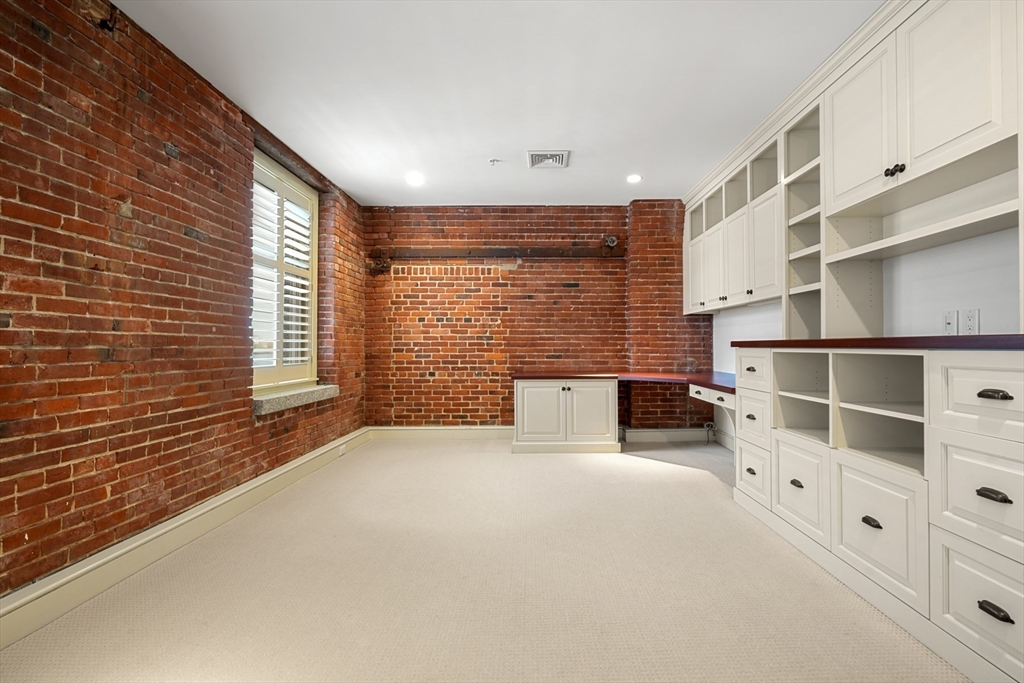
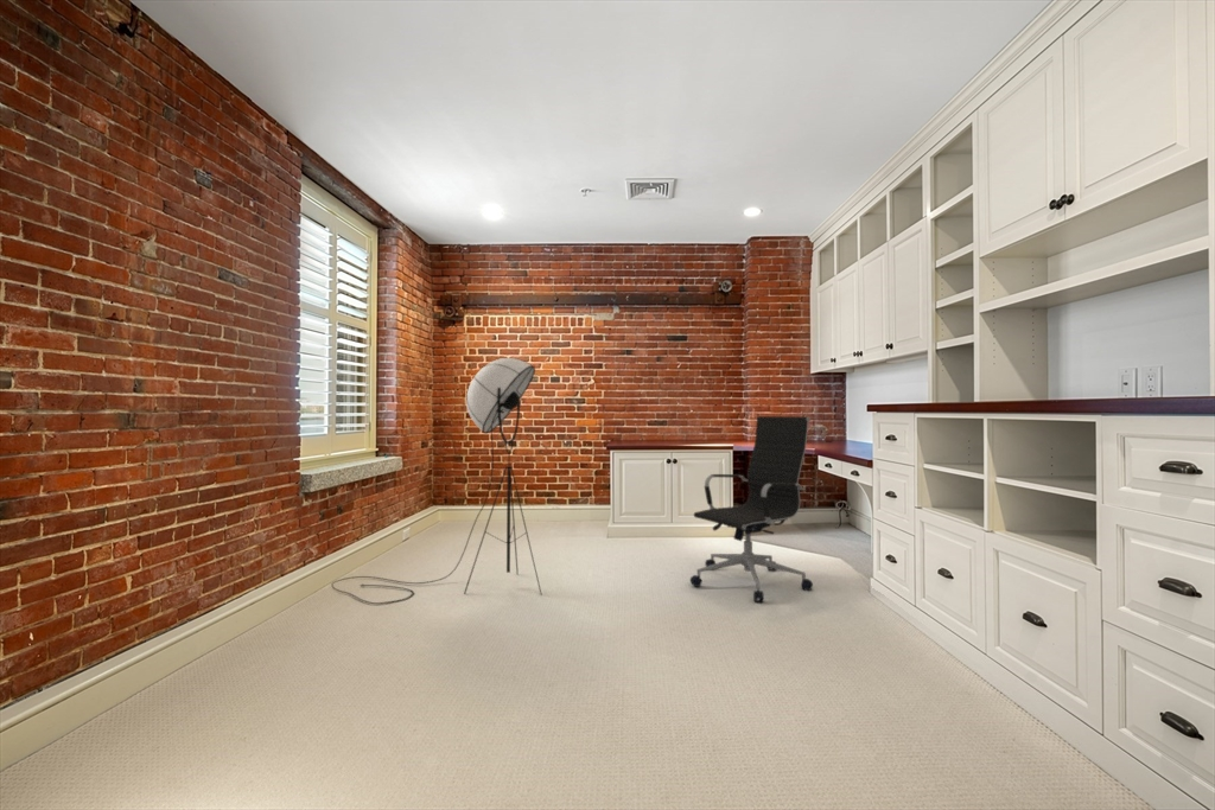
+ floor lamp [330,357,543,605]
+ office chair [689,415,814,604]
